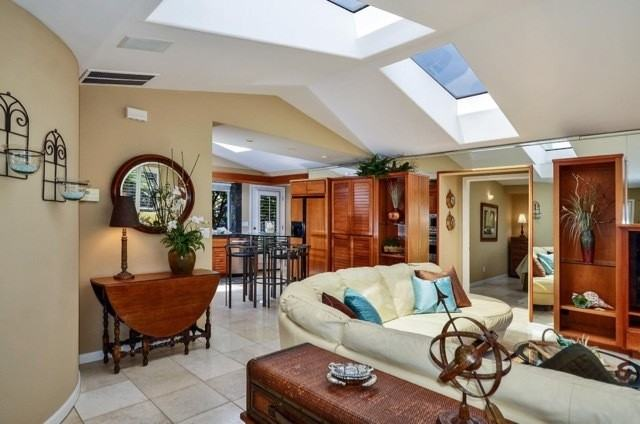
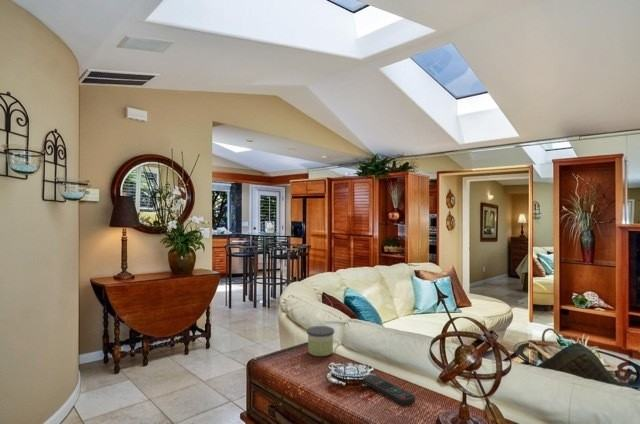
+ remote control [362,374,416,406]
+ candle [306,325,335,357]
